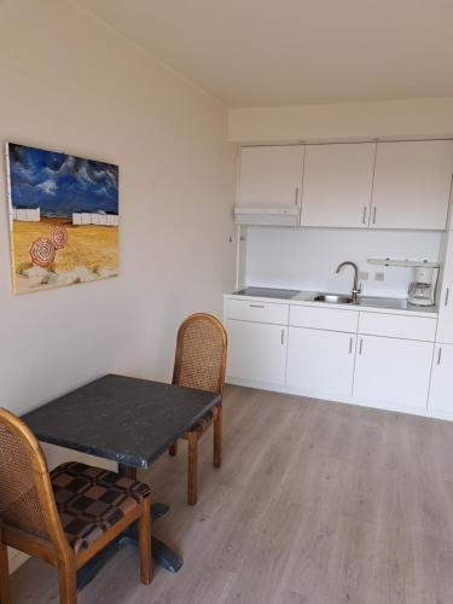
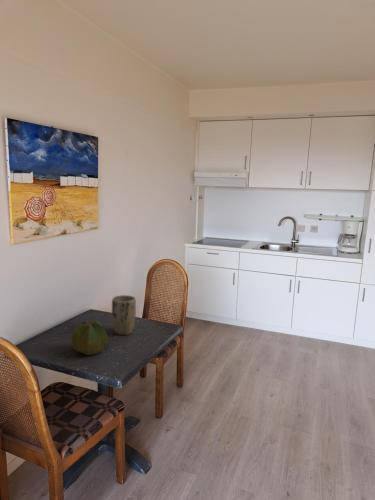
+ cabbage [70,319,109,356]
+ plant pot [111,294,137,336]
